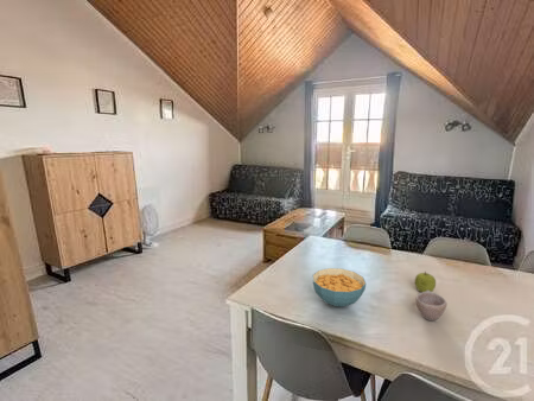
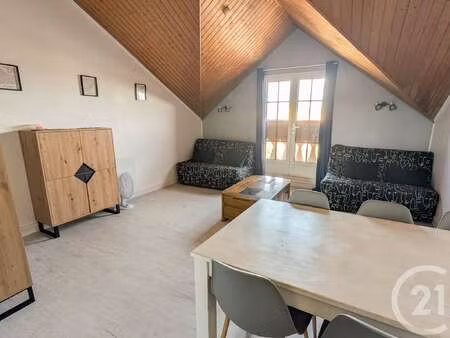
- cup [414,291,449,322]
- cereal bowl [312,267,367,307]
- fruit [414,270,437,293]
